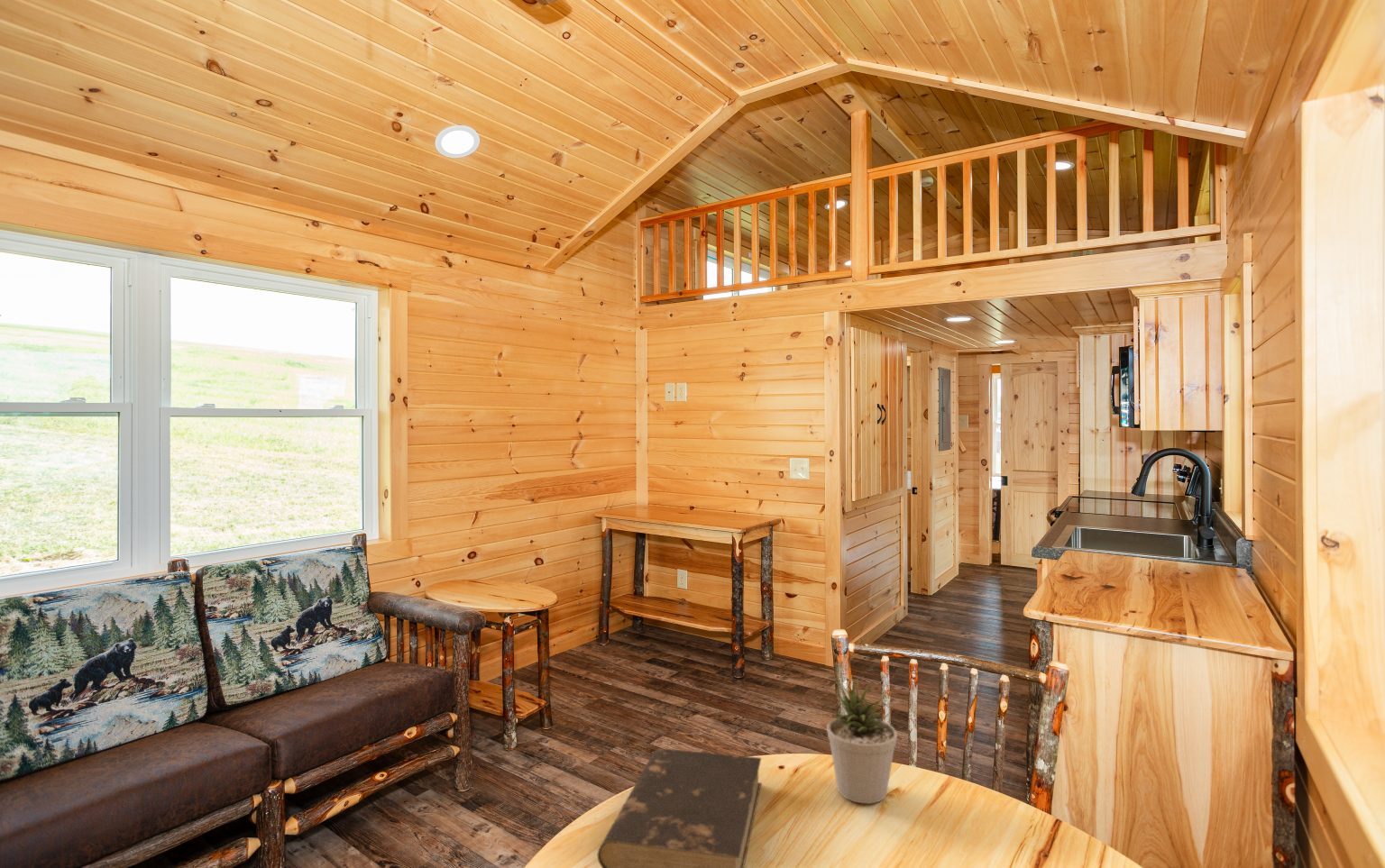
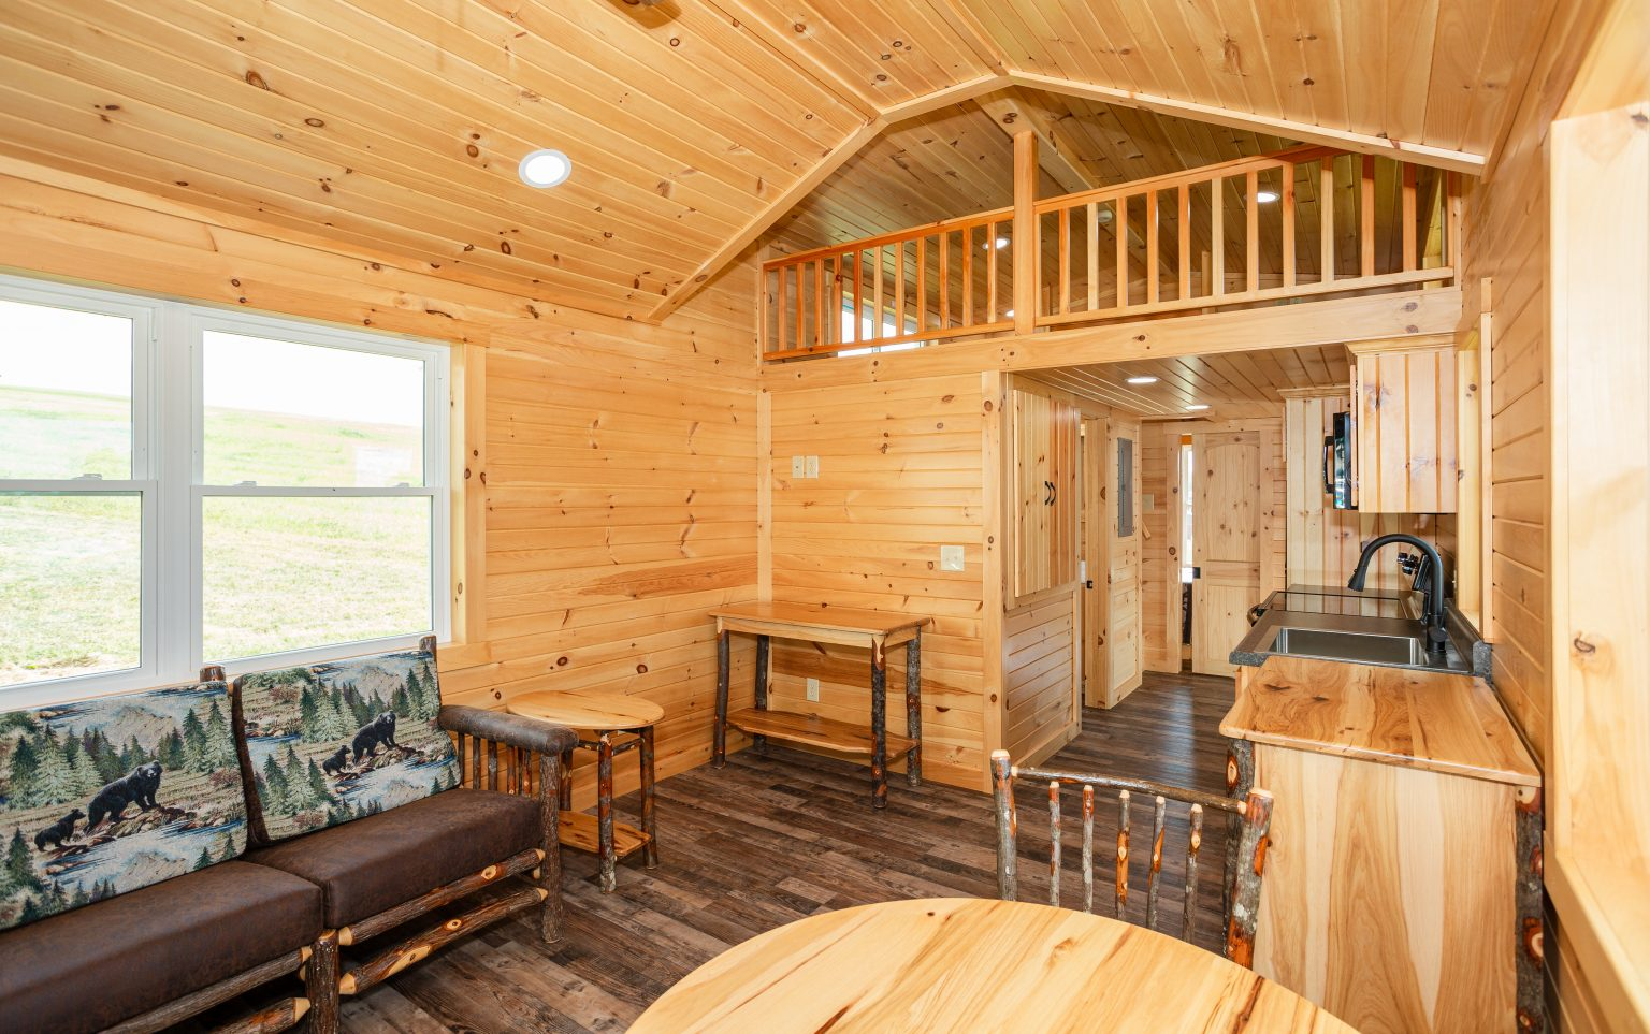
- potted plant [825,675,898,805]
- book [597,748,762,868]
